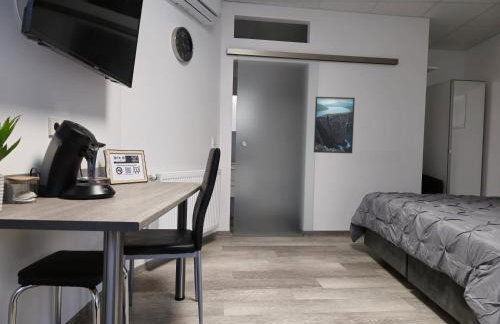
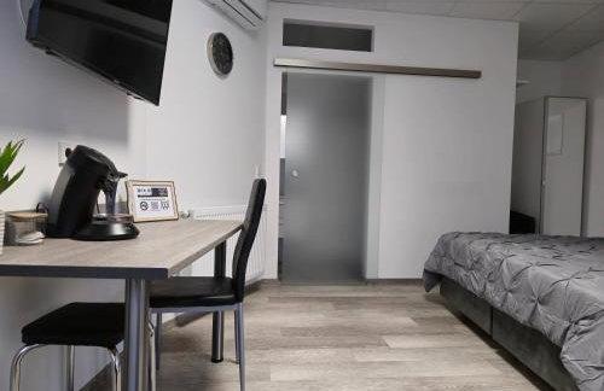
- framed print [313,96,356,154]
